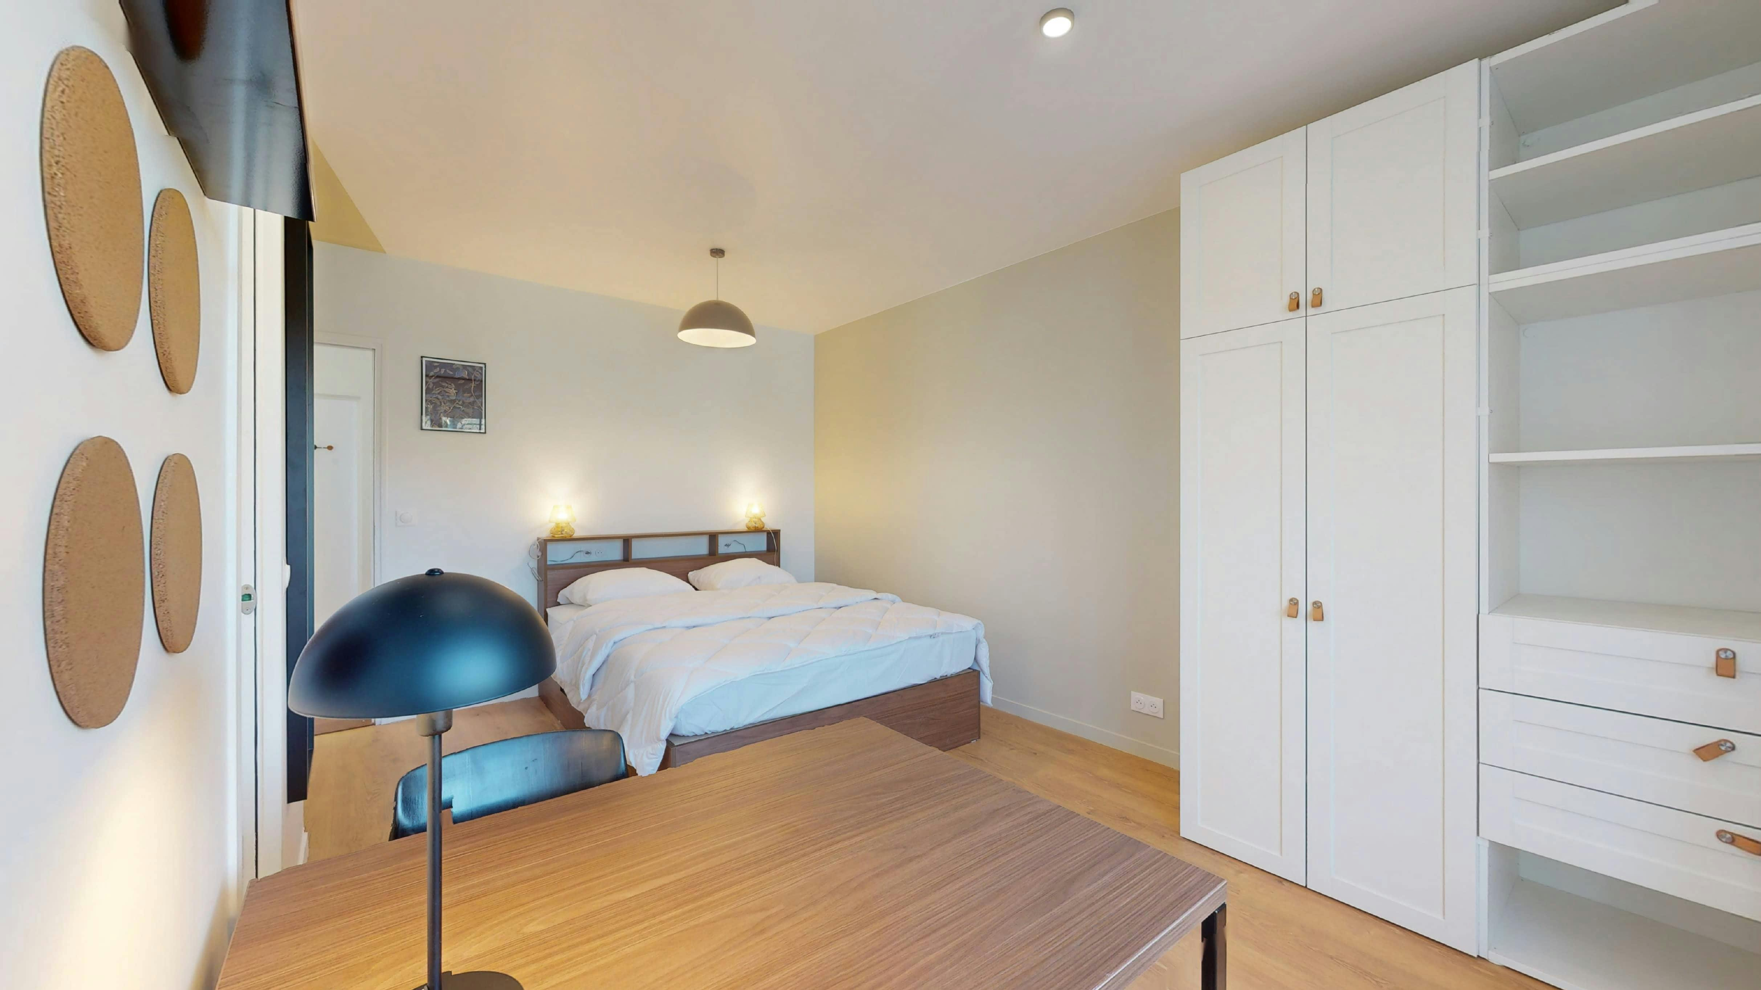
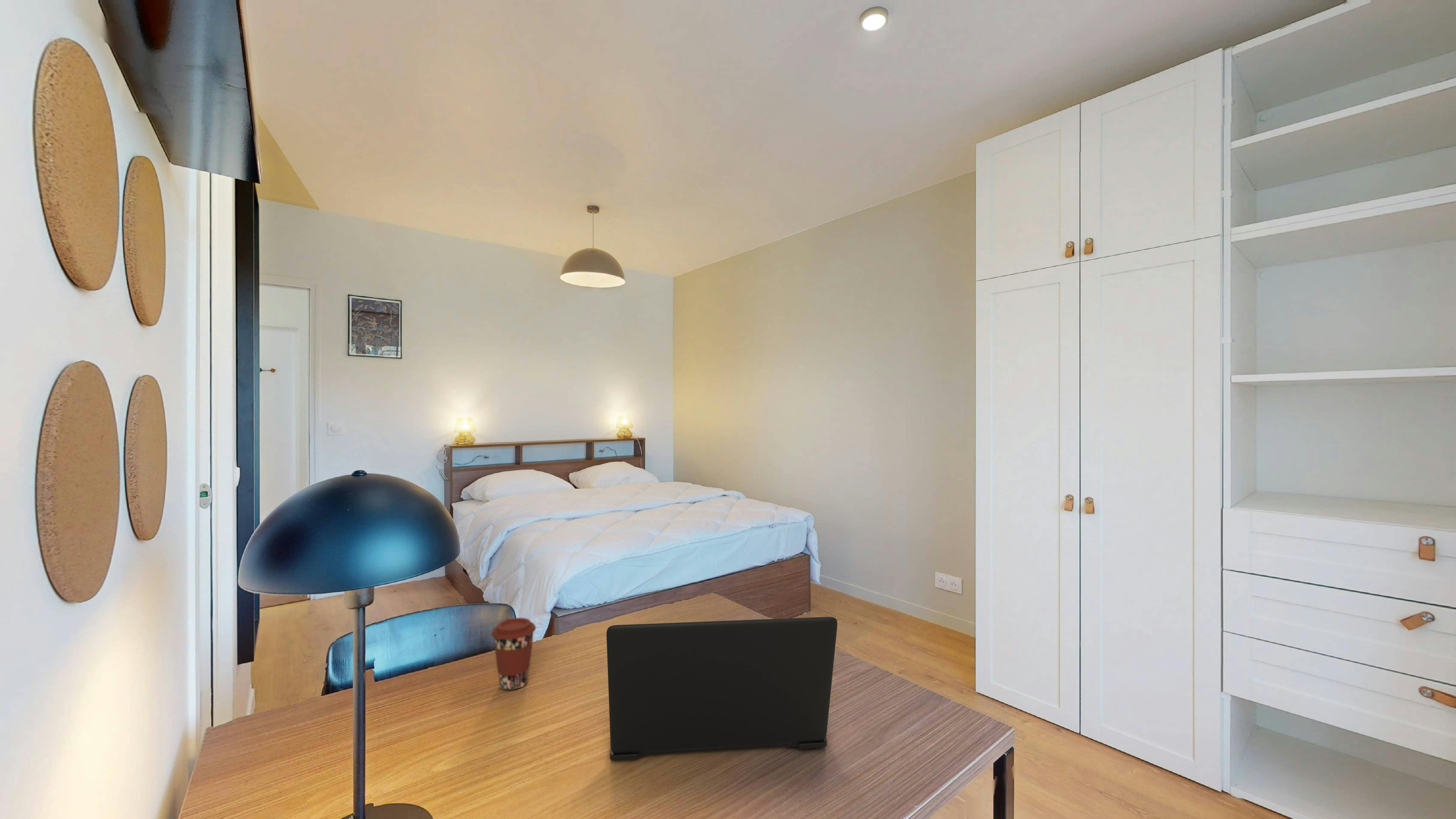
+ coffee cup [491,617,536,690]
+ laptop [606,616,838,761]
